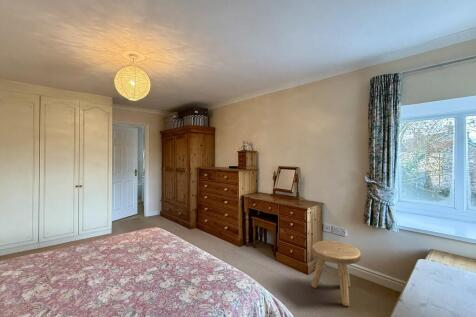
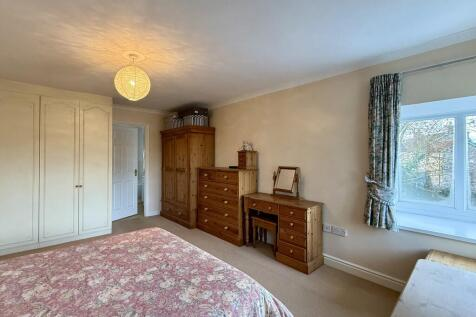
- stool [310,240,362,307]
